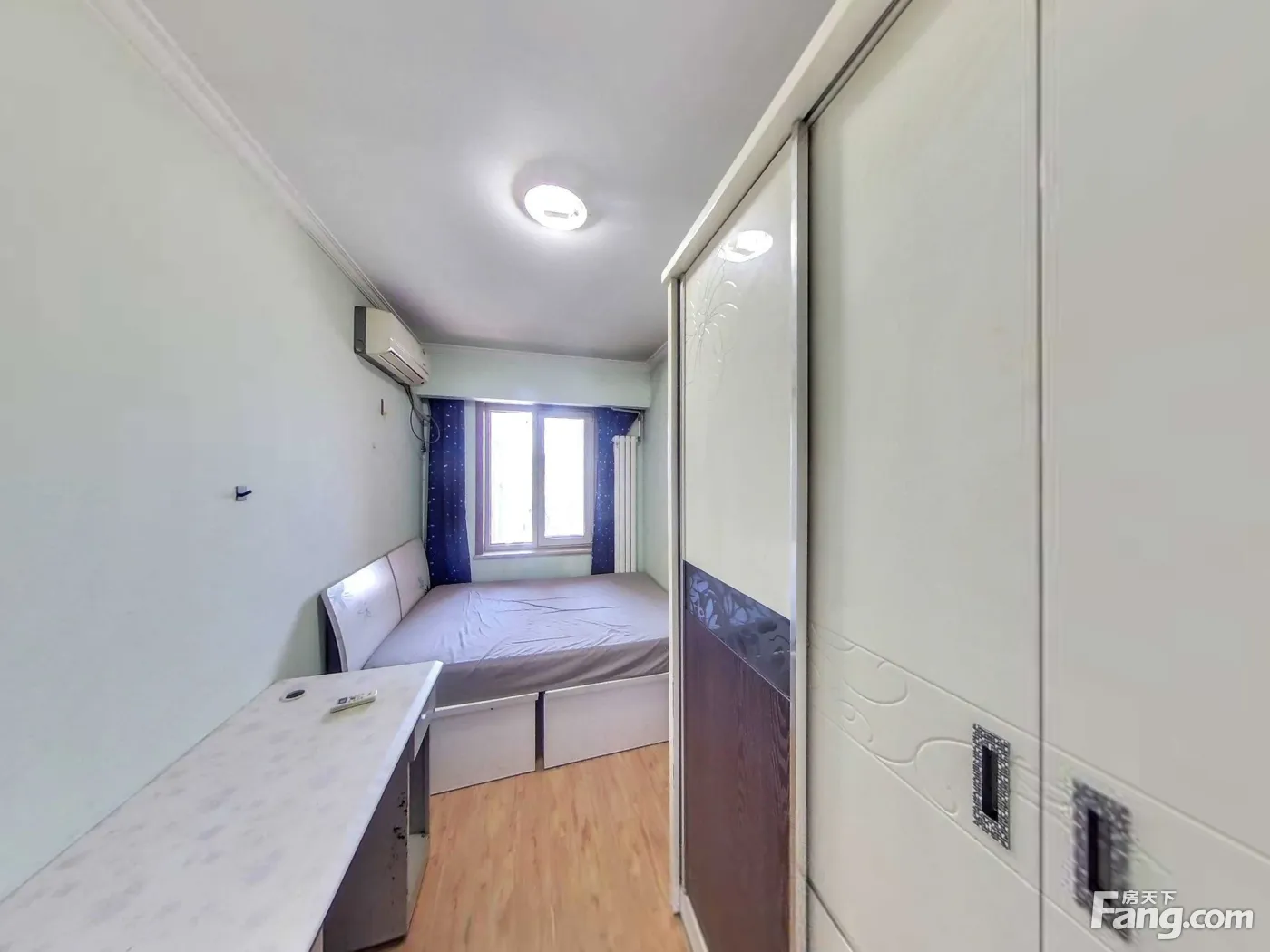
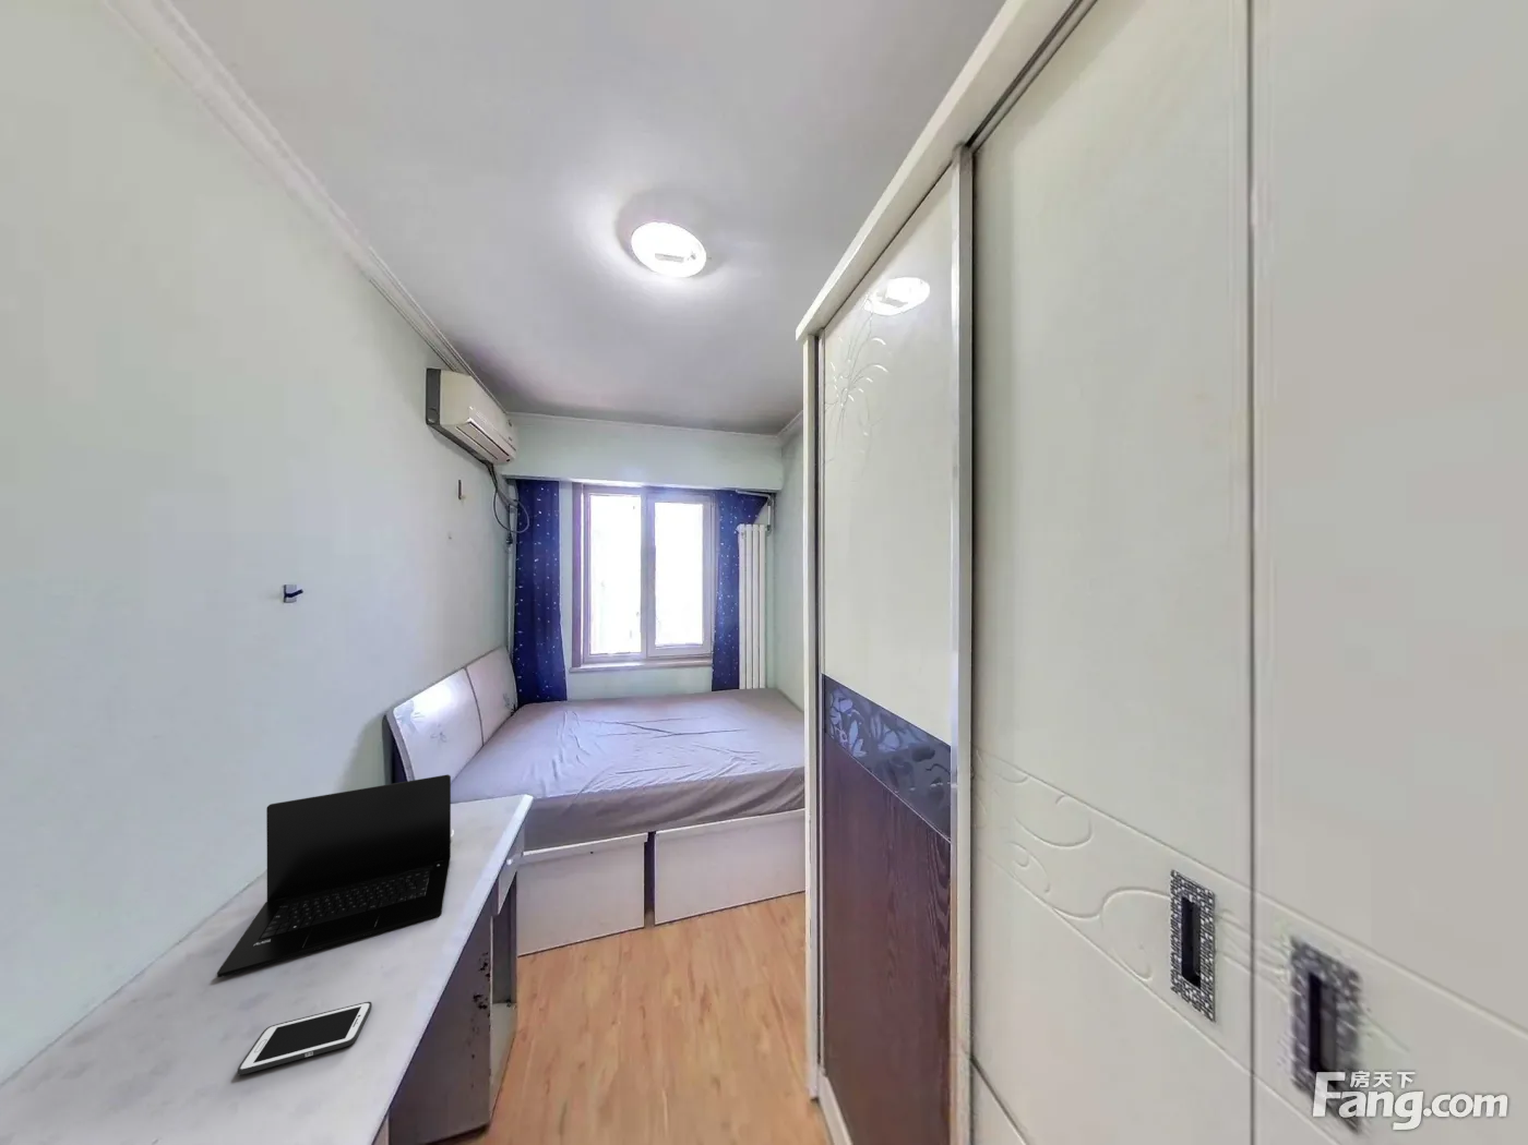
+ laptop [217,773,452,978]
+ cell phone [236,1001,373,1076]
